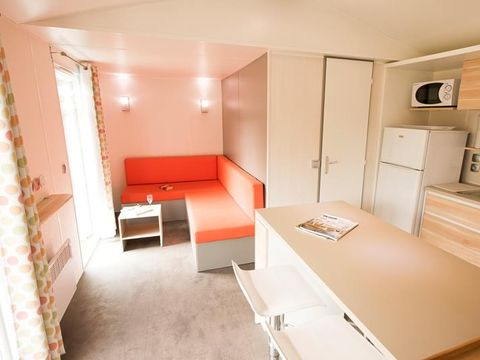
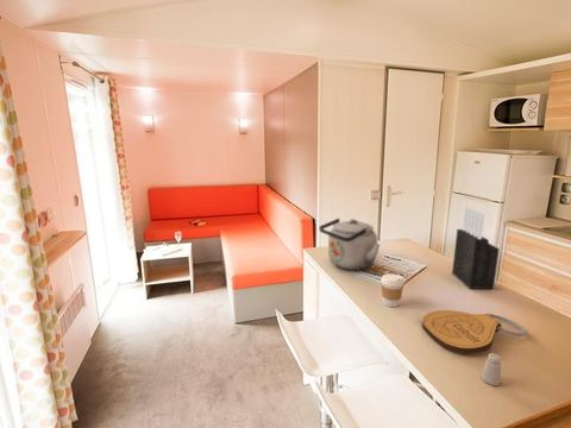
+ saltshaker [481,352,502,386]
+ knife block [451,206,501,290]
+ kettle [318,218,381,271]
+ coffee cup [379,272,404,308]
+ key chain [421,309,527,354]
